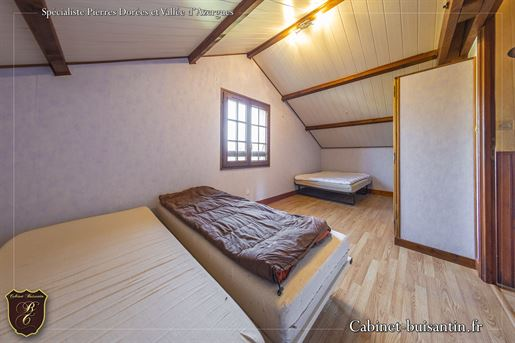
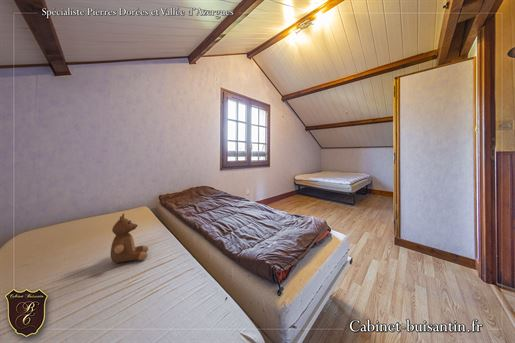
+ teddy bear [110,212,149,264]
